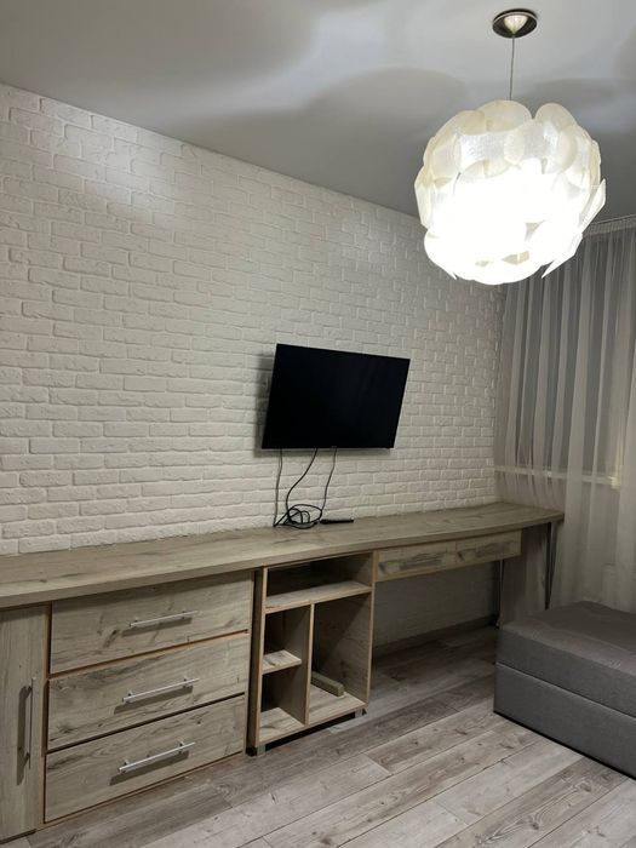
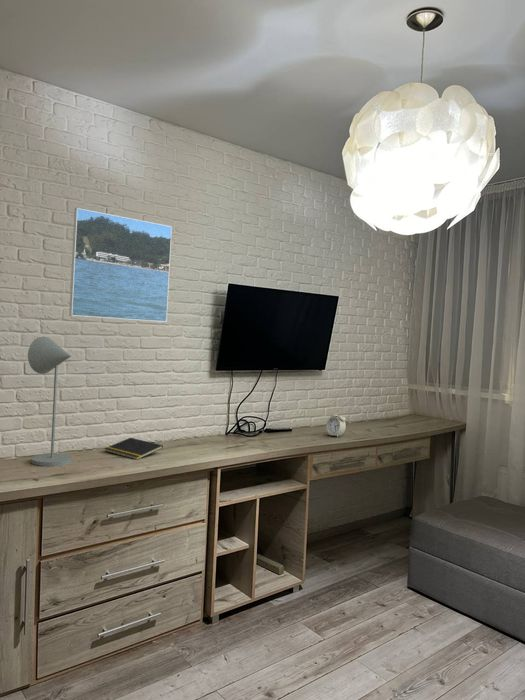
+ alarm clock [325,410,347,438]
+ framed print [68,207,173,323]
+ notepad [103,437,164,461]
+ desk lamp [27,336,73,467]
